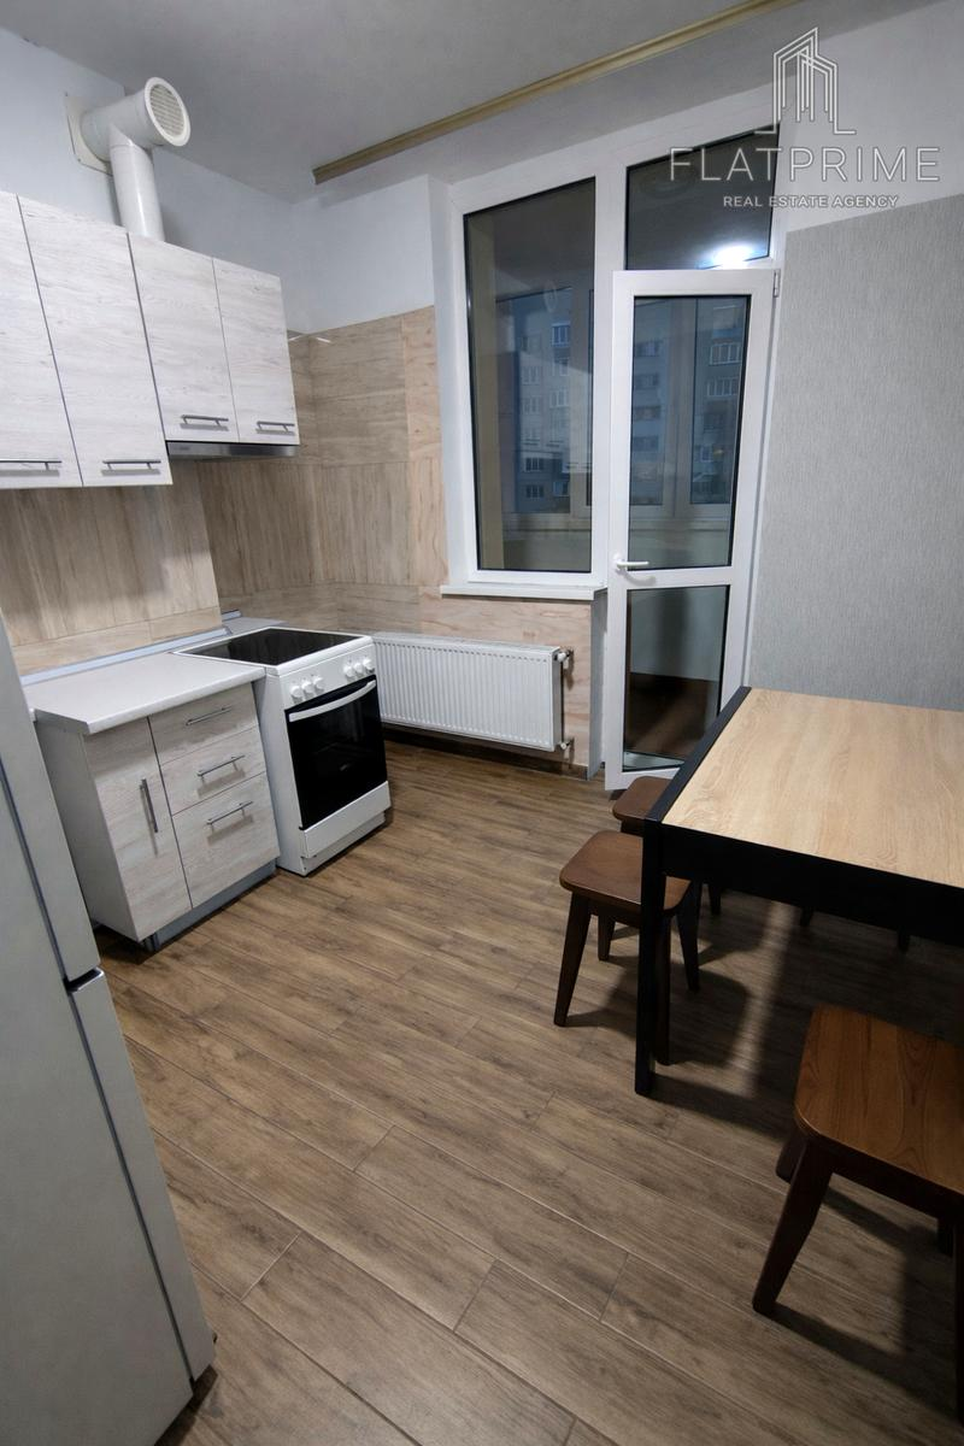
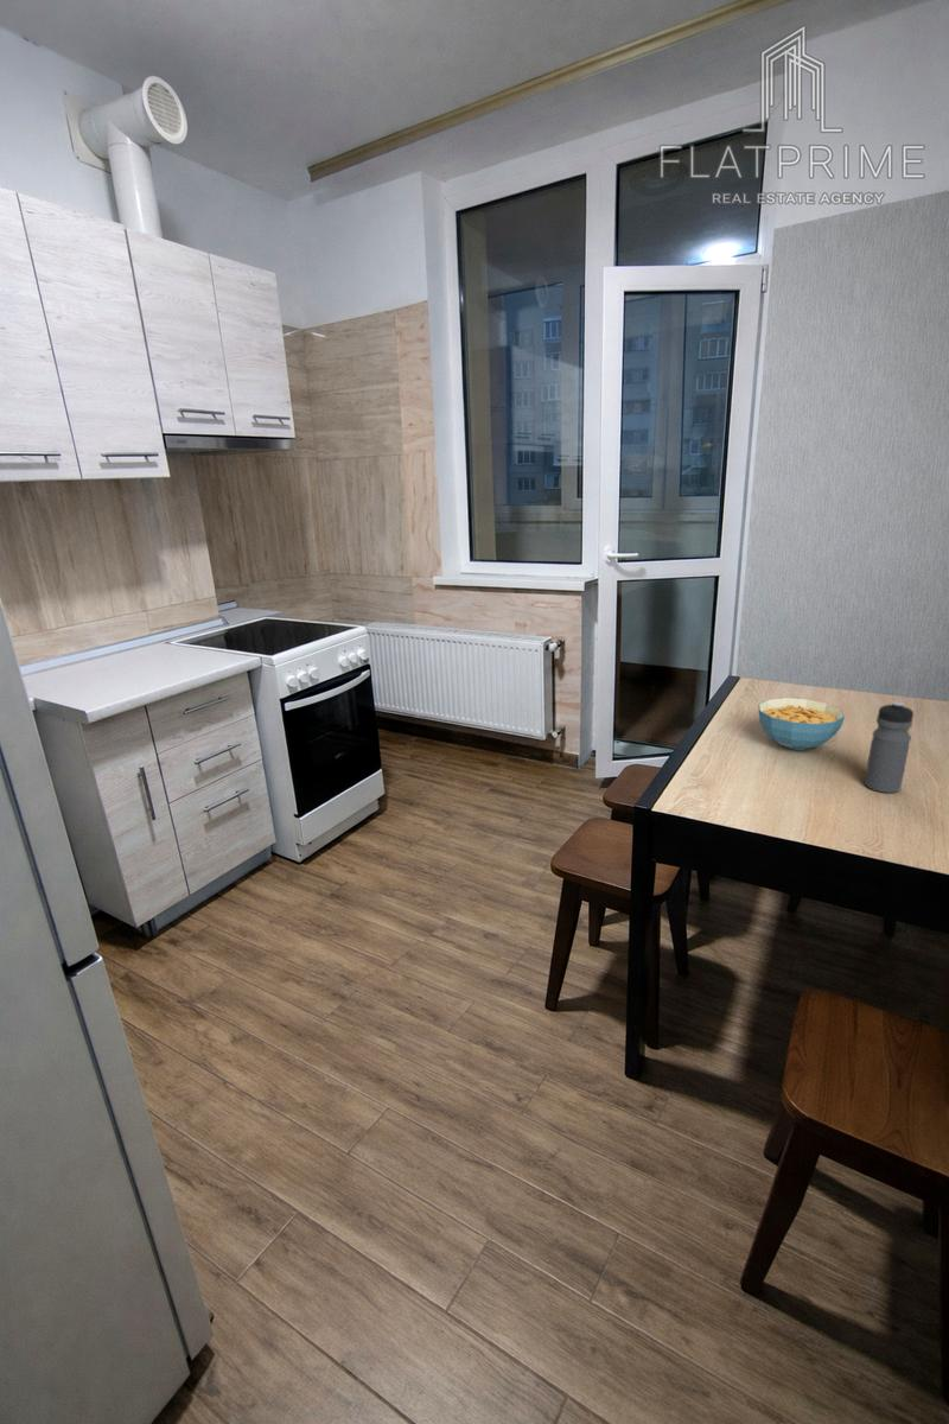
+ cereal bowl [757,697,846,751]
+ water bottle [864,700,915,794]
